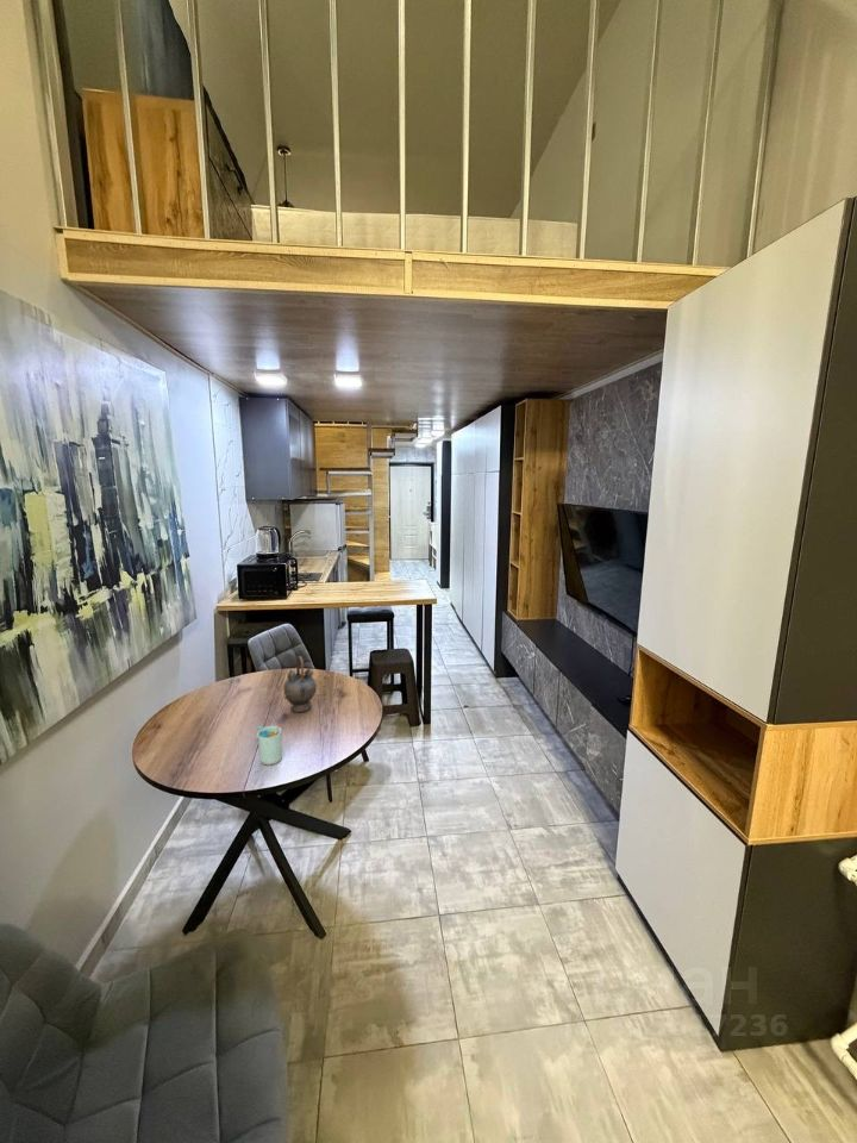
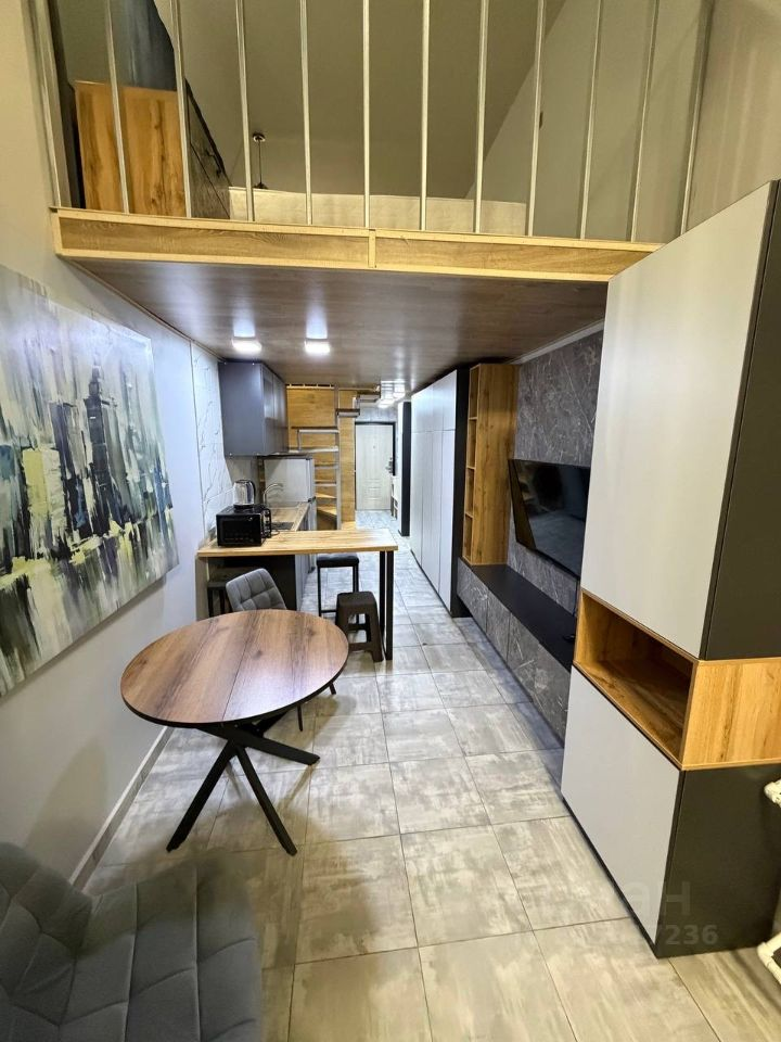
- cup [256,725,283,767]
- teapot [282,655,318,713]
